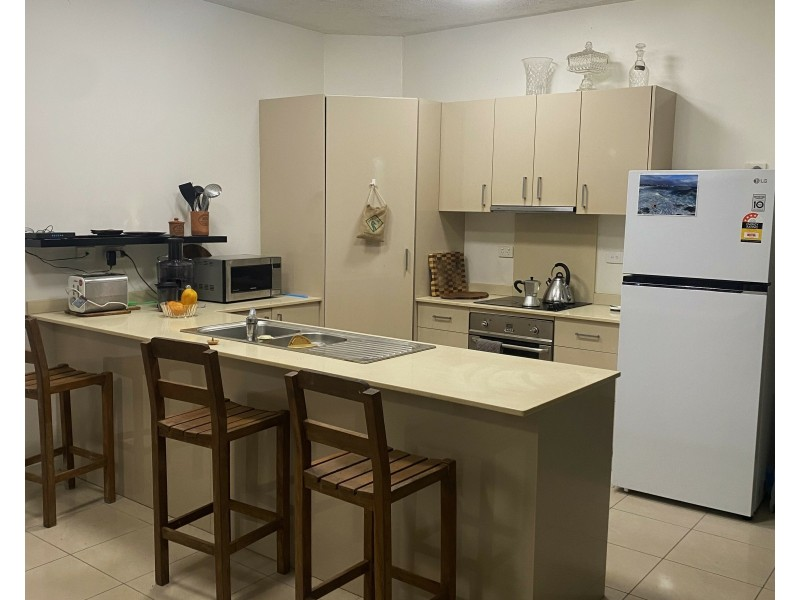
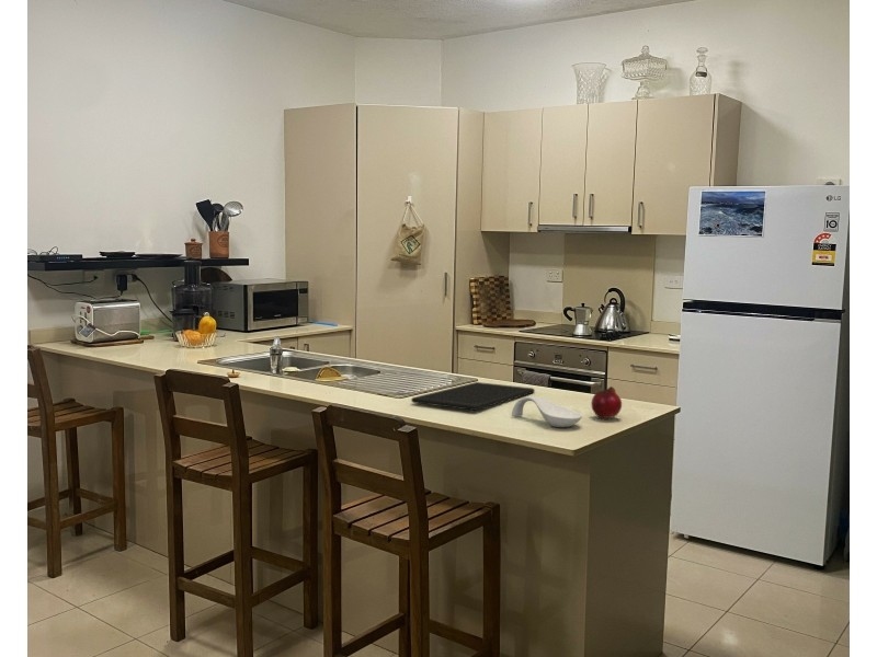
+ cutting board [410,381,536,412]
+ fruit [590,385,623,419]
+ spoon rest [511,395,583,428]
